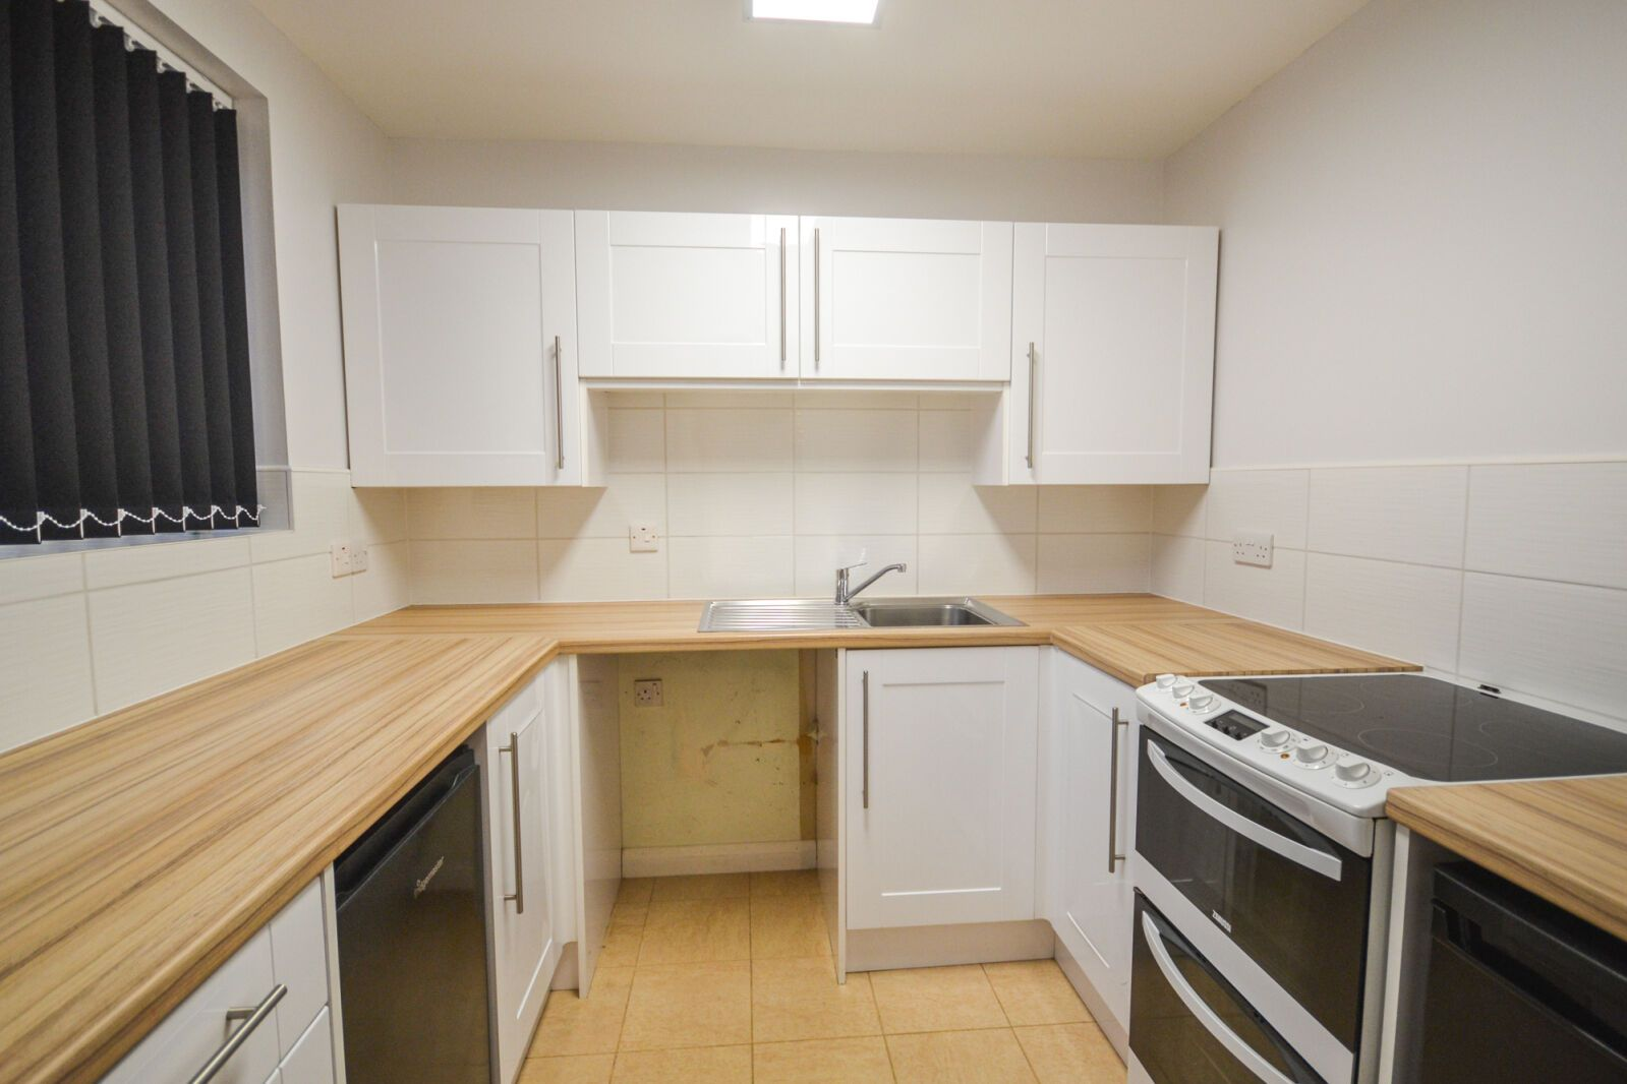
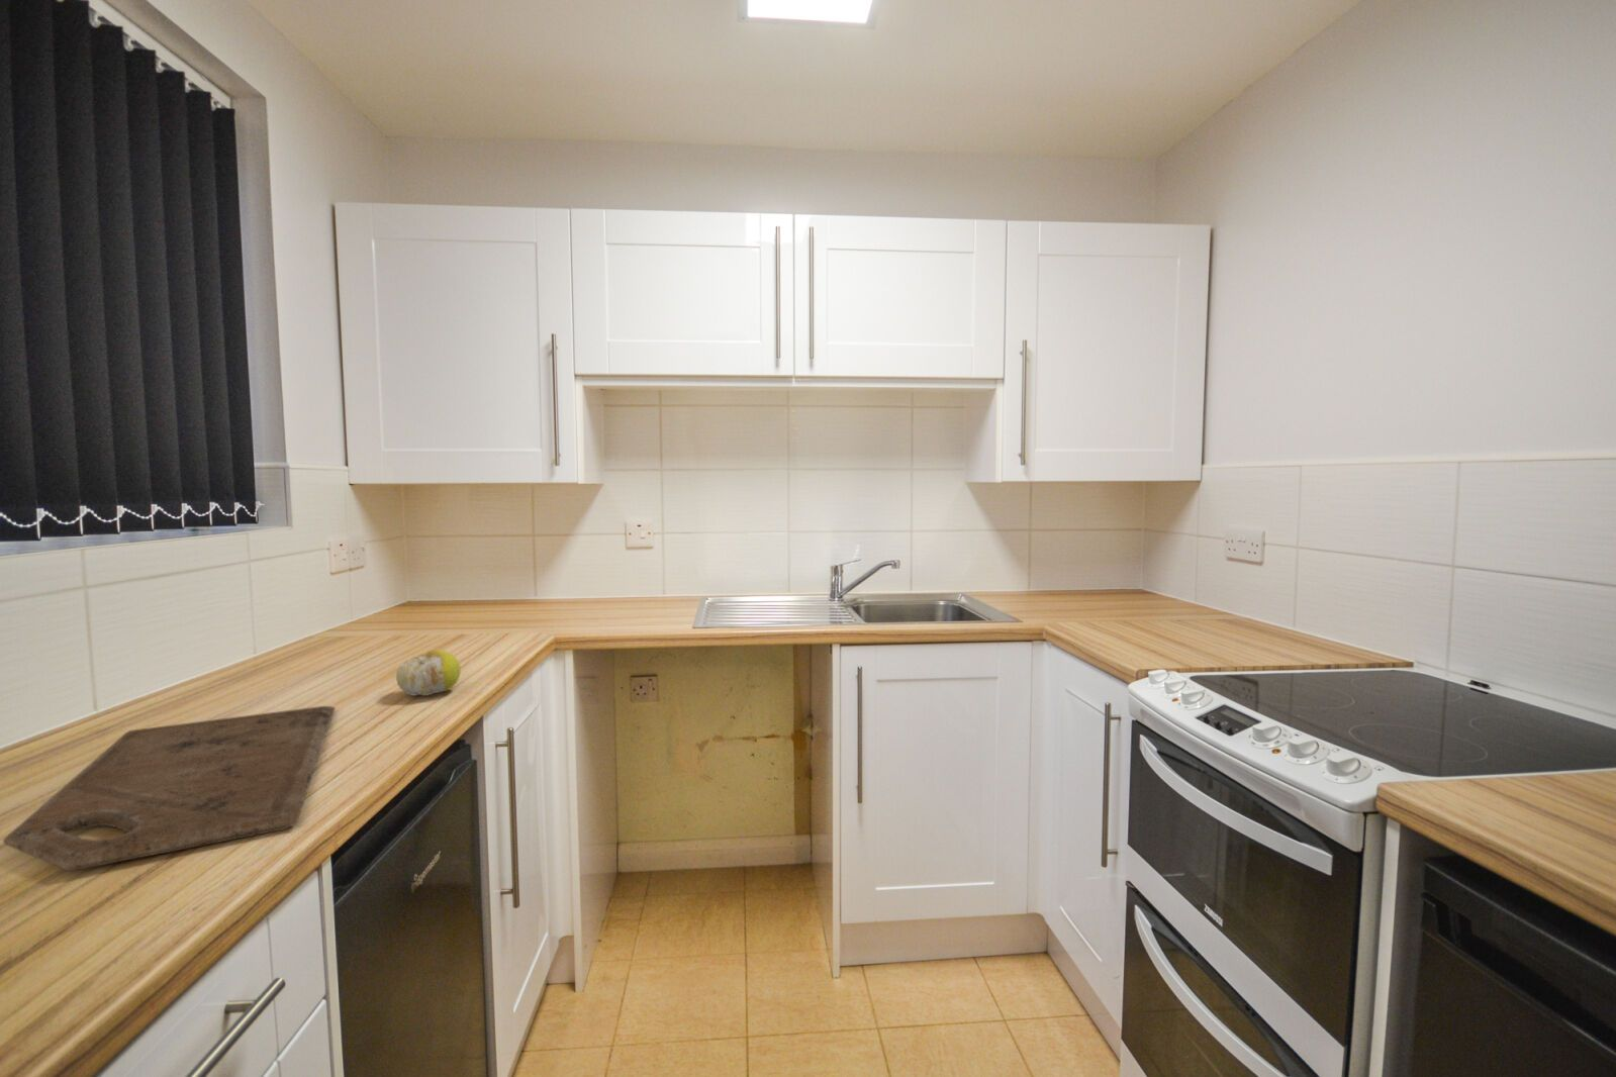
+ cutting board [2,706,337,871]
+ fruit [396,649,462,697]
